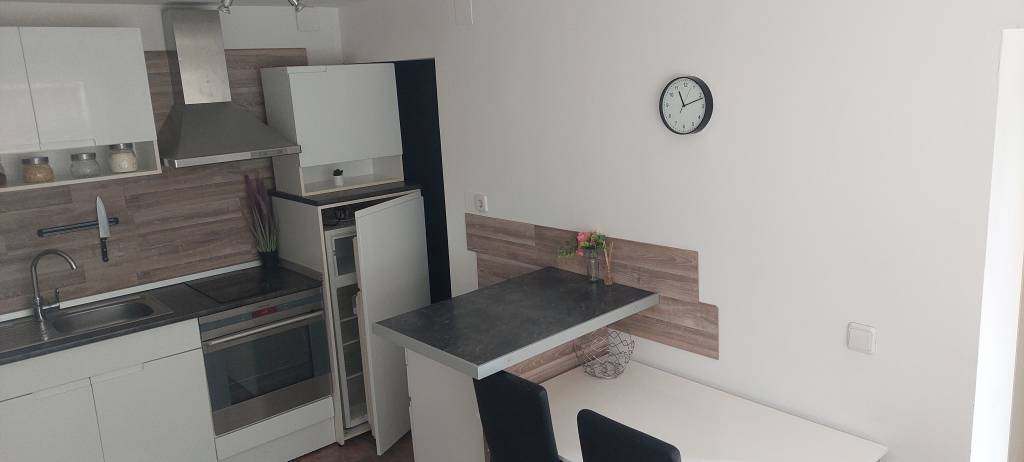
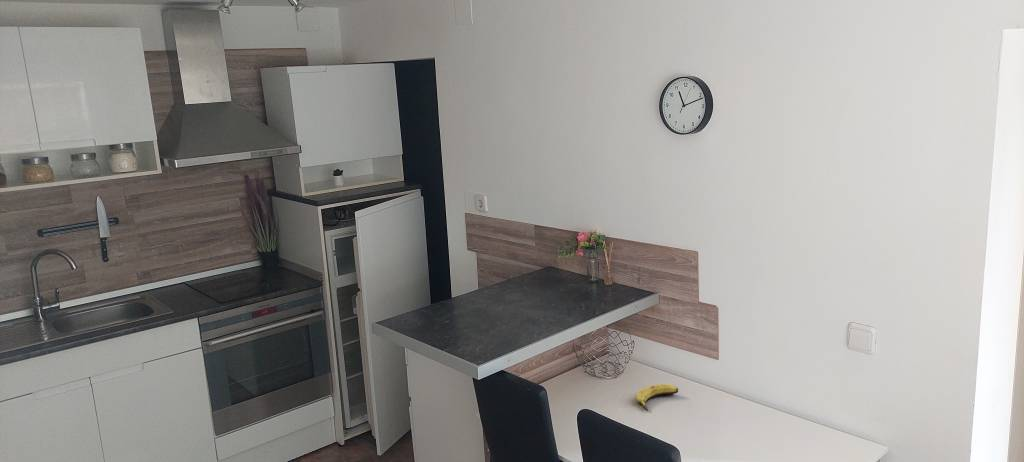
+ banana [635,383,679,412]
